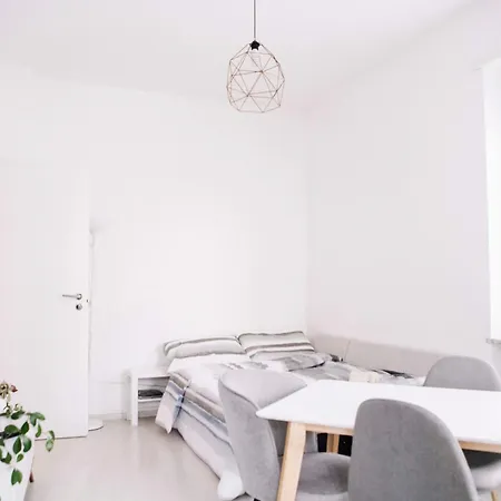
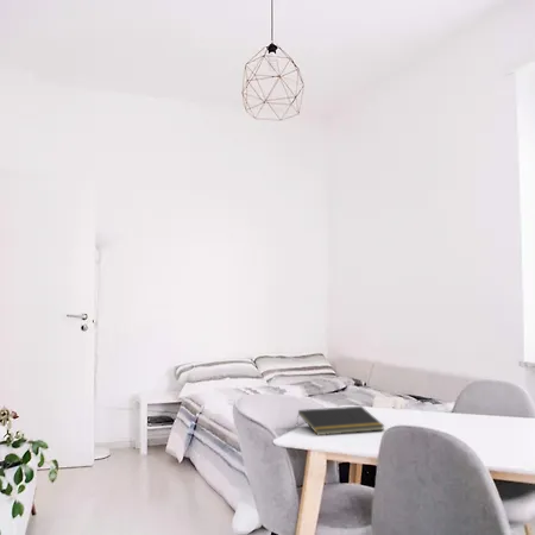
+ notepad [296,405,386,436]
